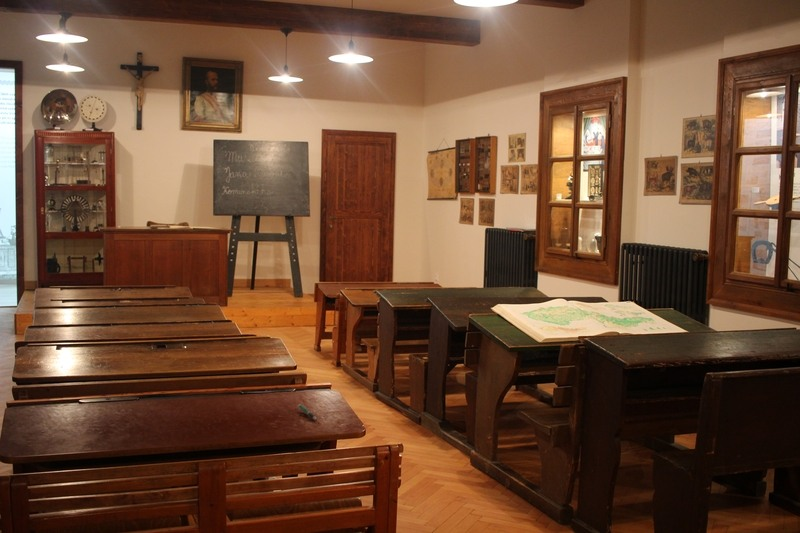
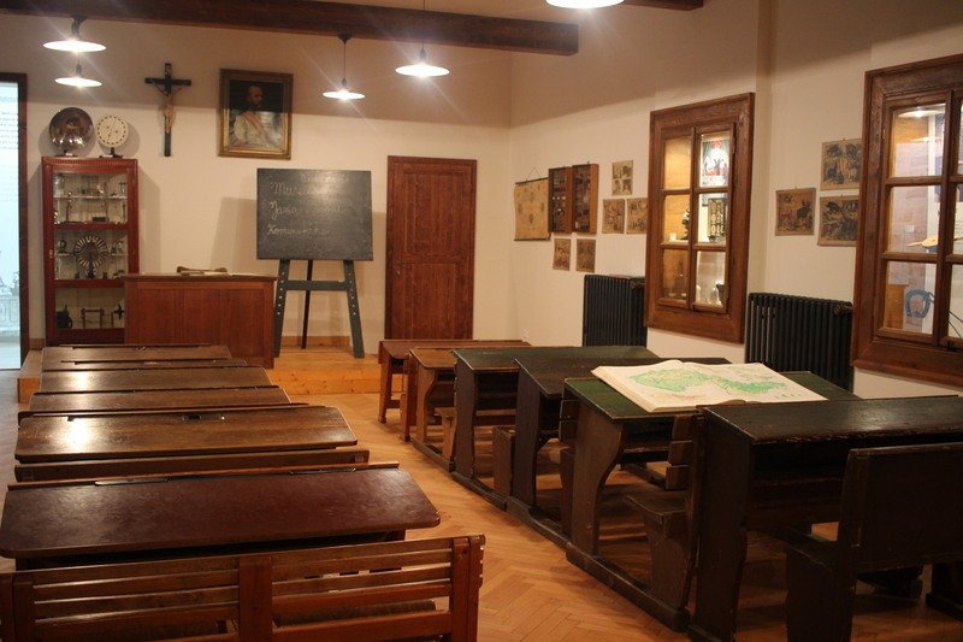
- pen [297,403,317,421]
